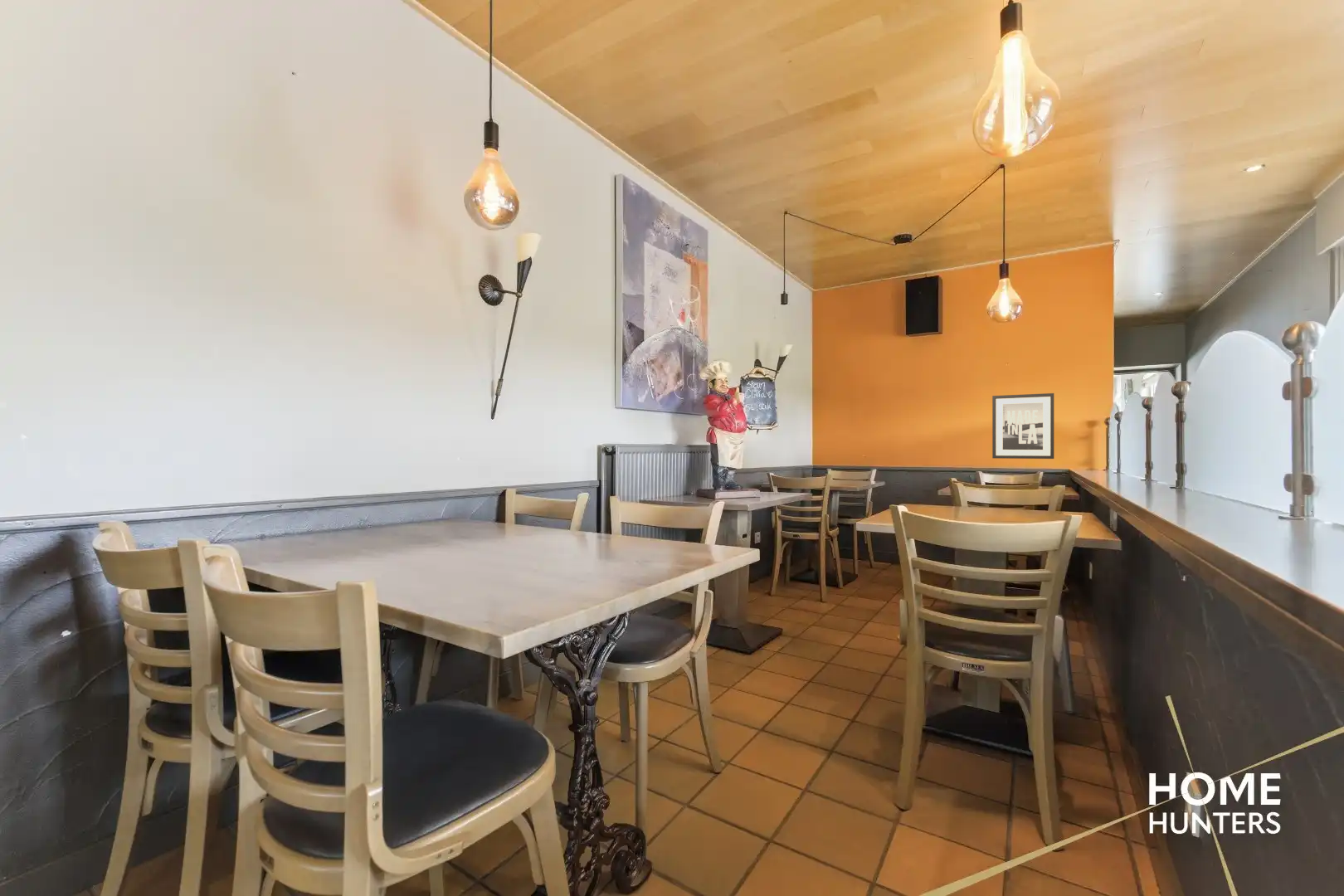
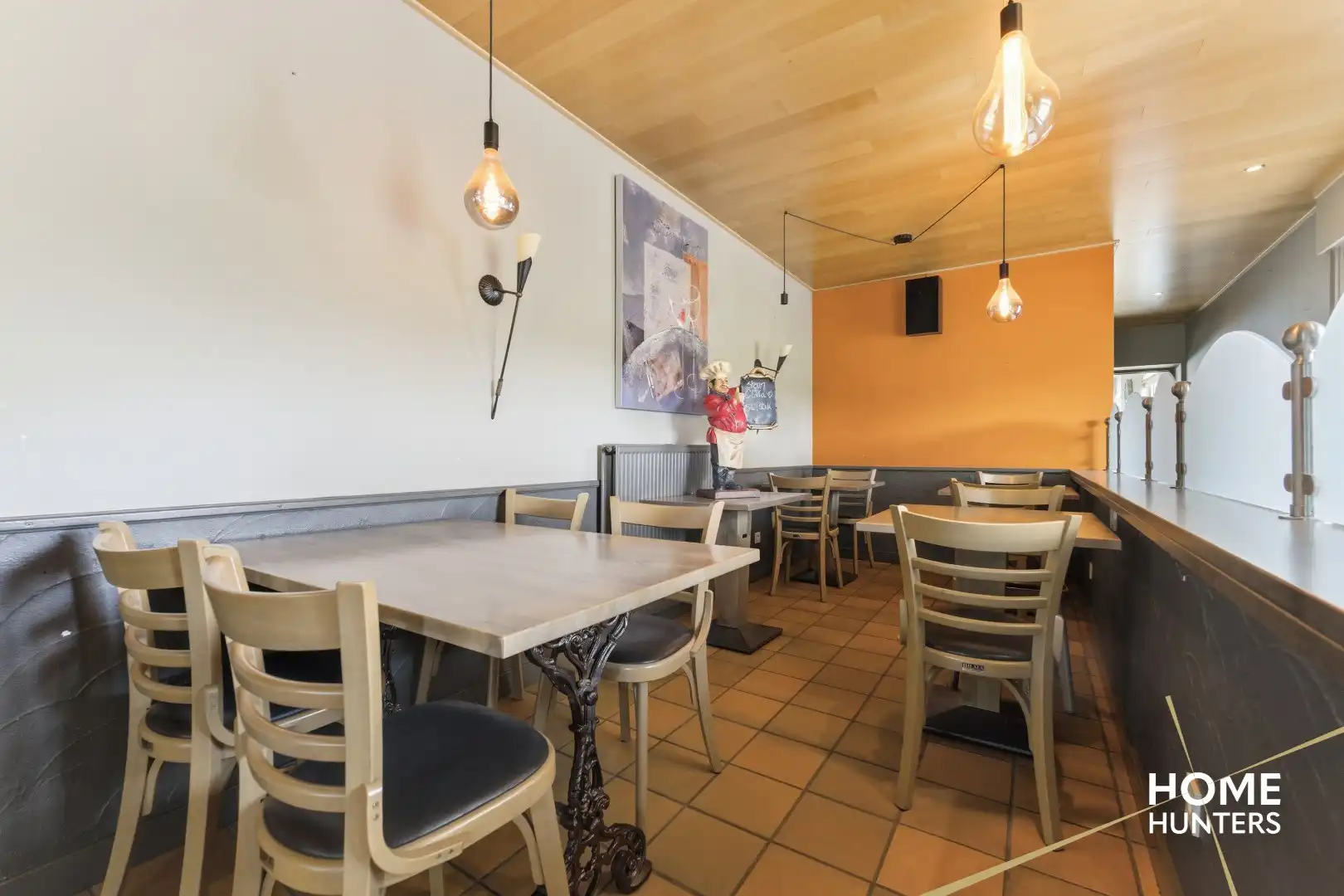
- wall art [991,392,1054,460]
